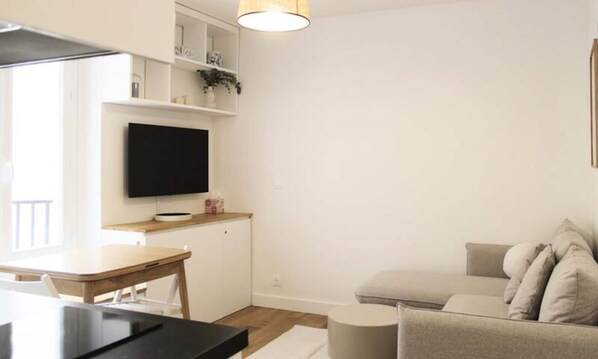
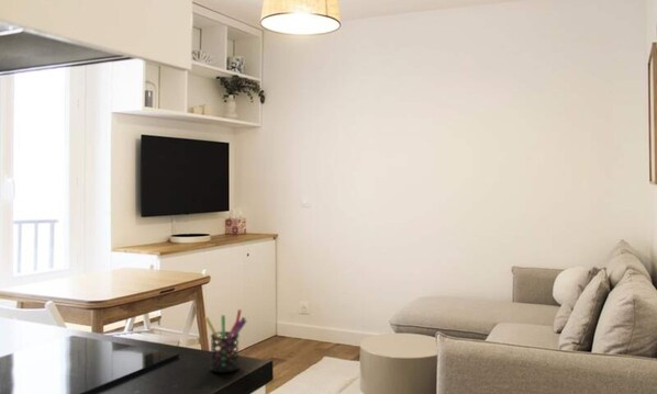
+ pen holder [203,308,247,373]
